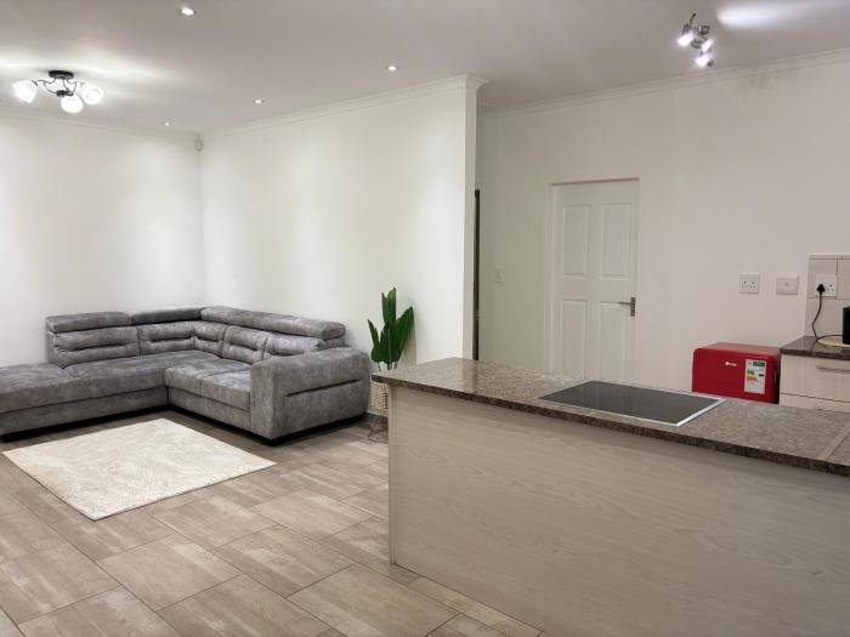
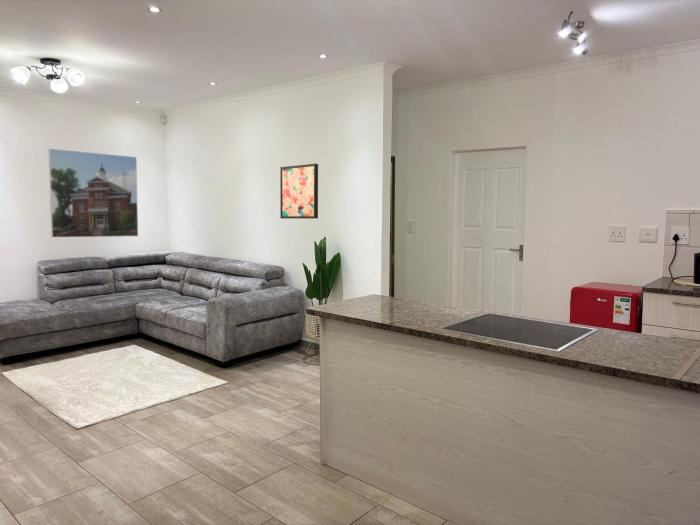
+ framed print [48,148,139,238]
+ wall art [279,163,319,220]
